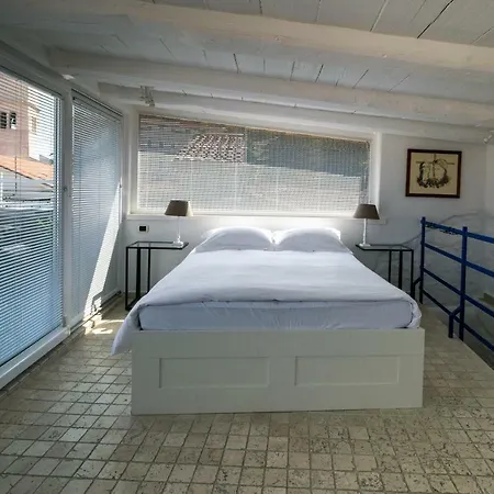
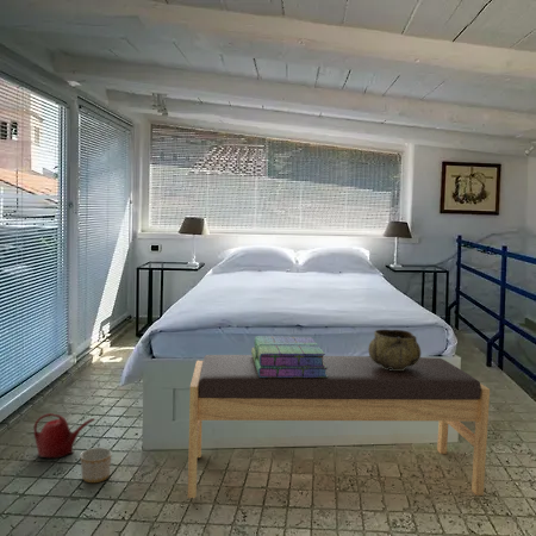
+ stack of books [250,335,329,378]
+ planter [79,447,113,484]
+ bench [187,354,491,499]
+ decorative bowl [367,329,422,370]
+ watering can [32,412,96,459]
